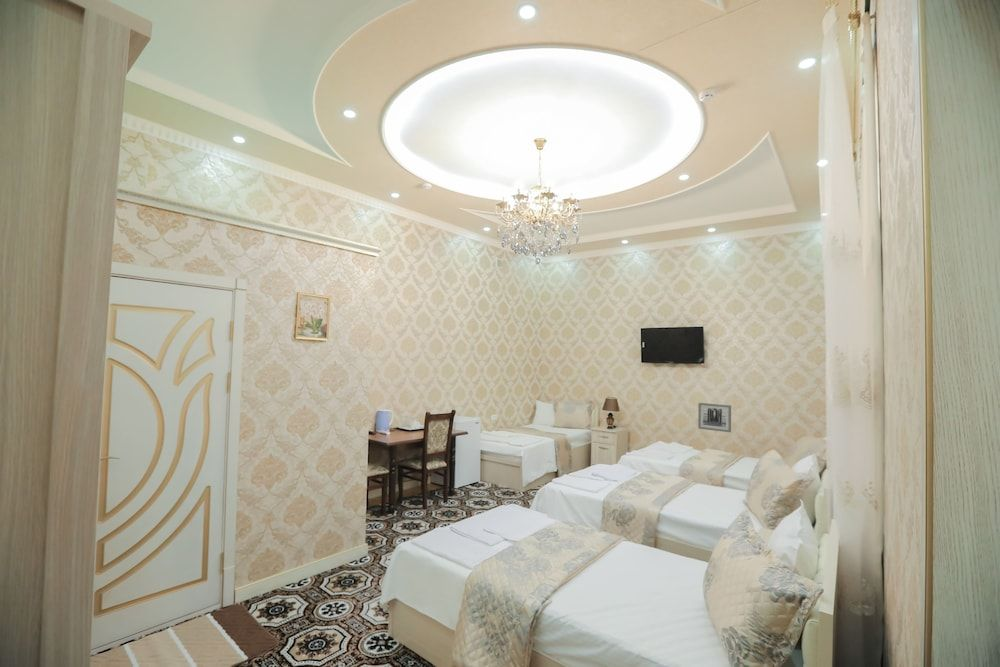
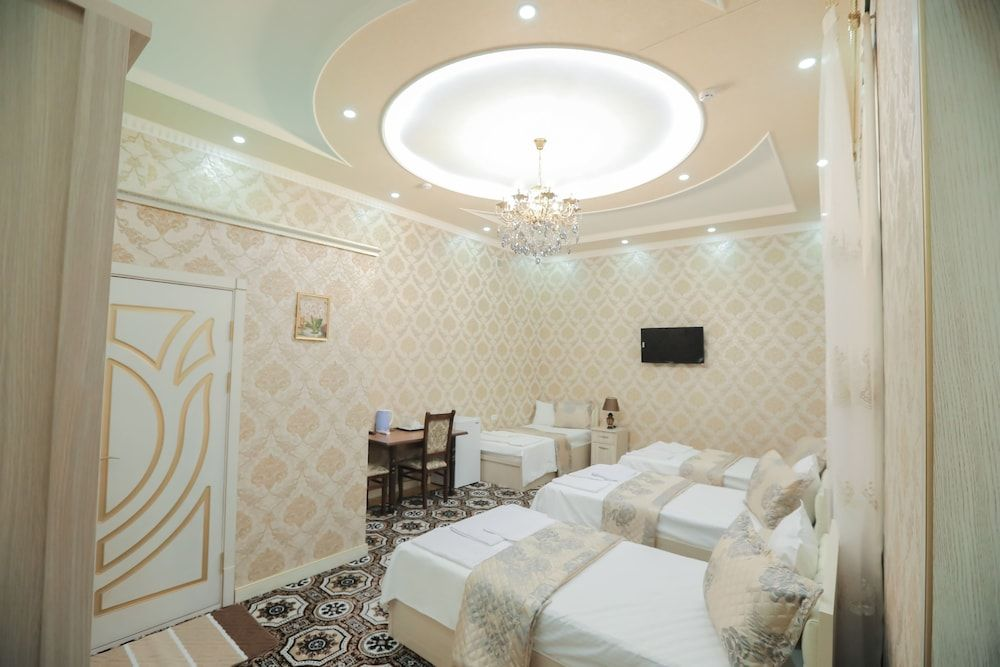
- wall art [697,402,732,433]
